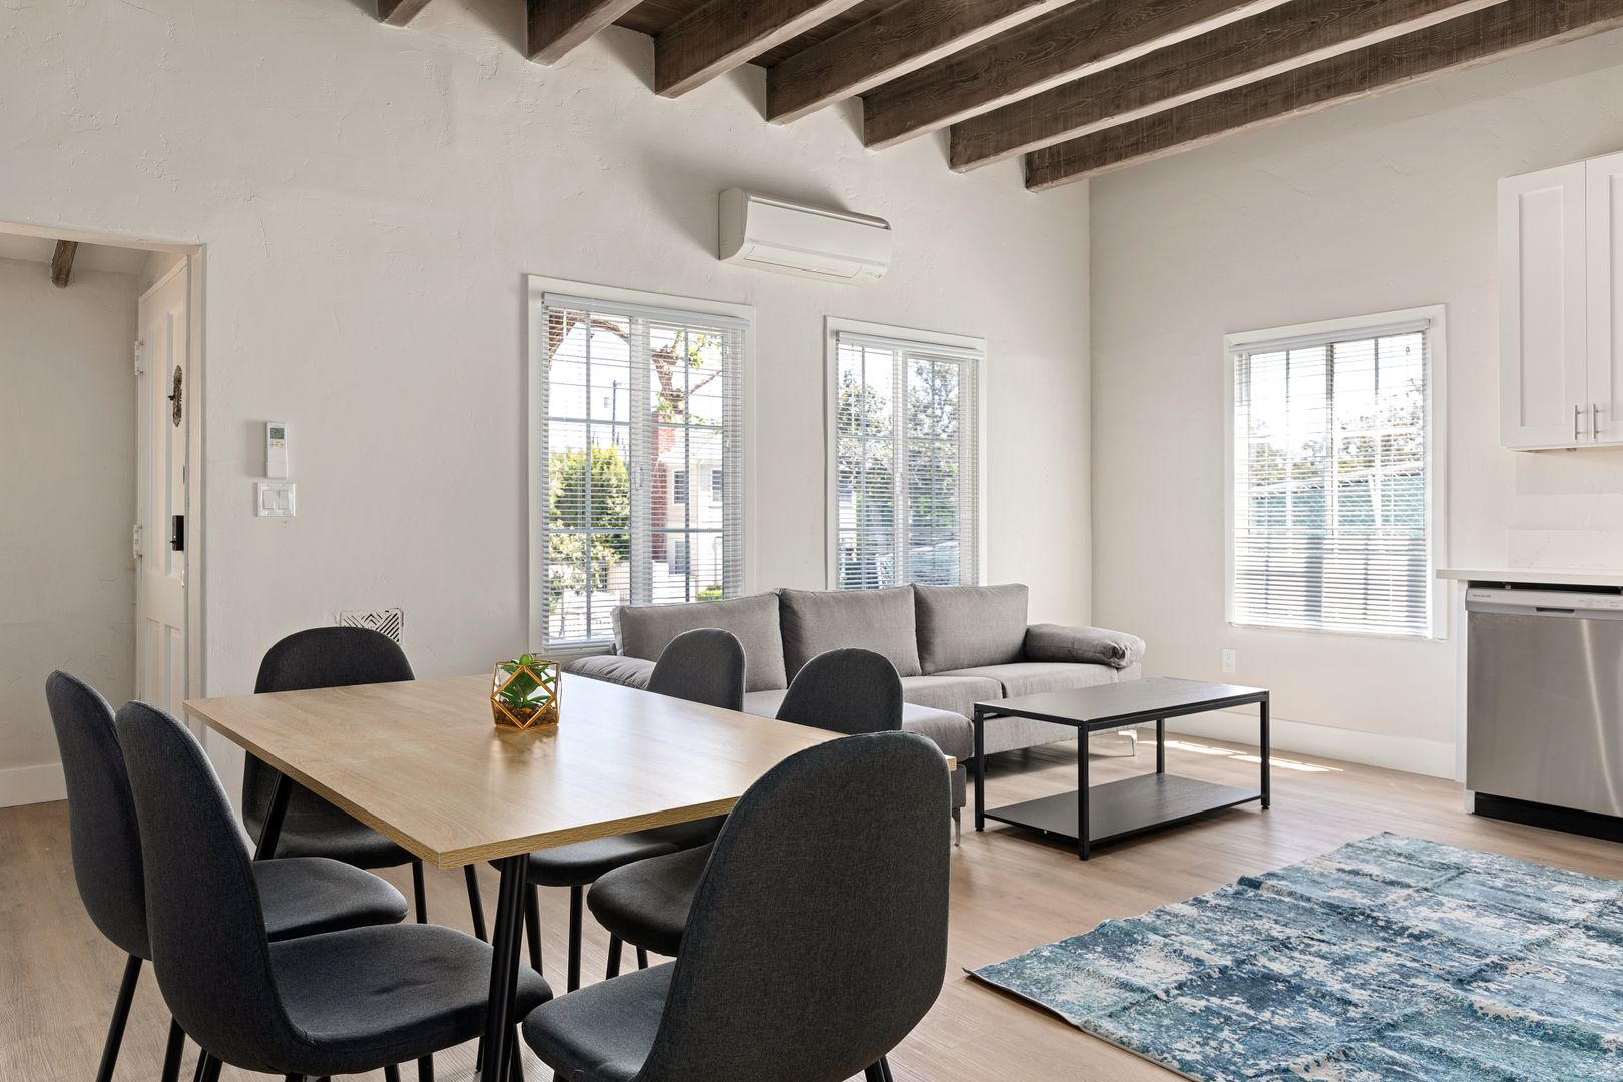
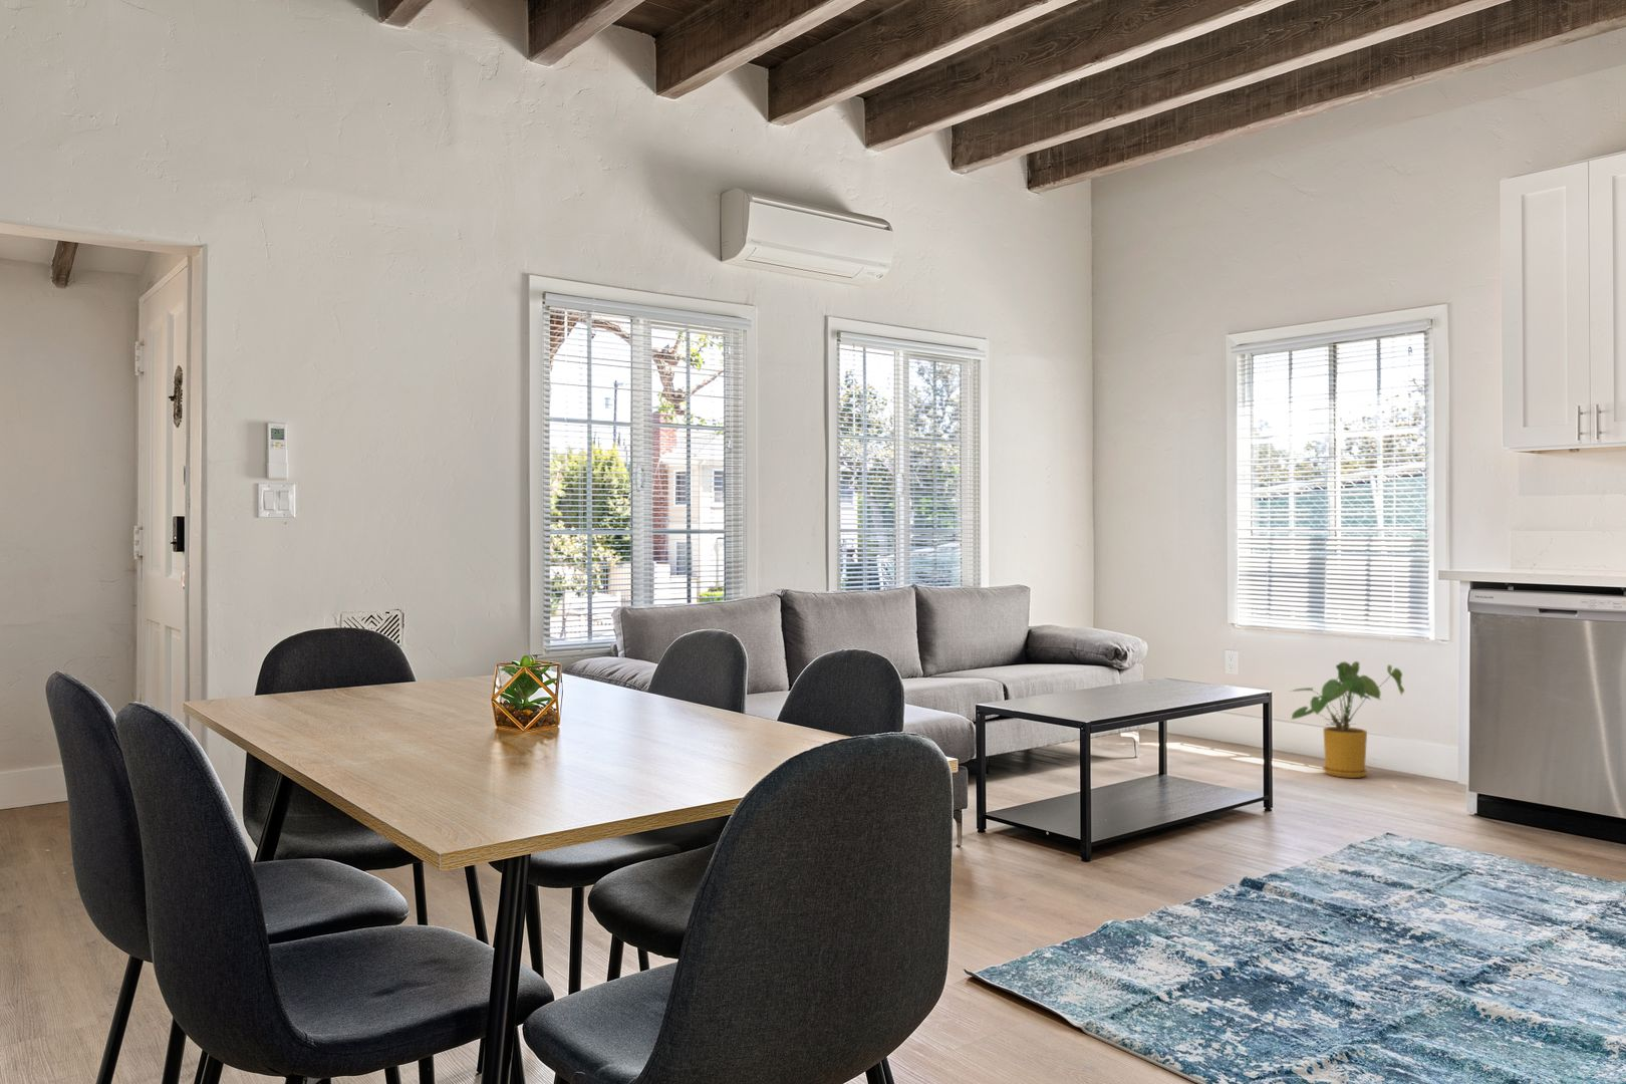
+ house plant [1290,661,1405,779]
